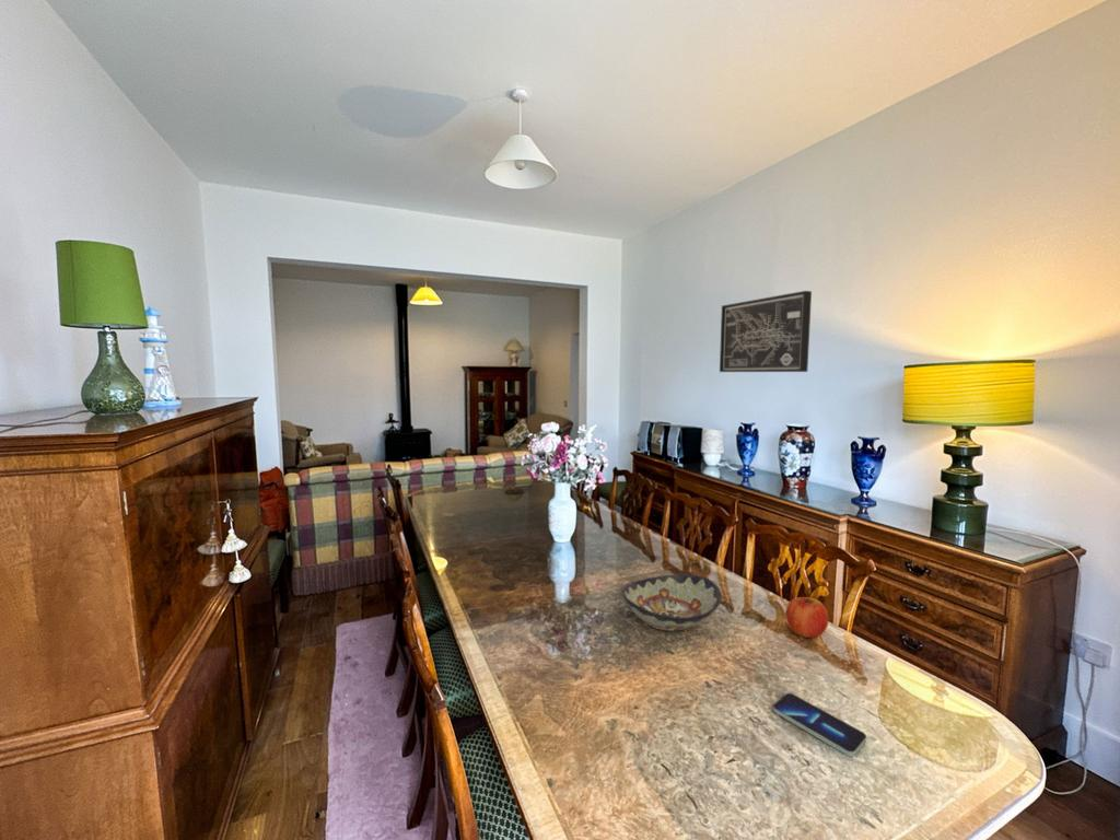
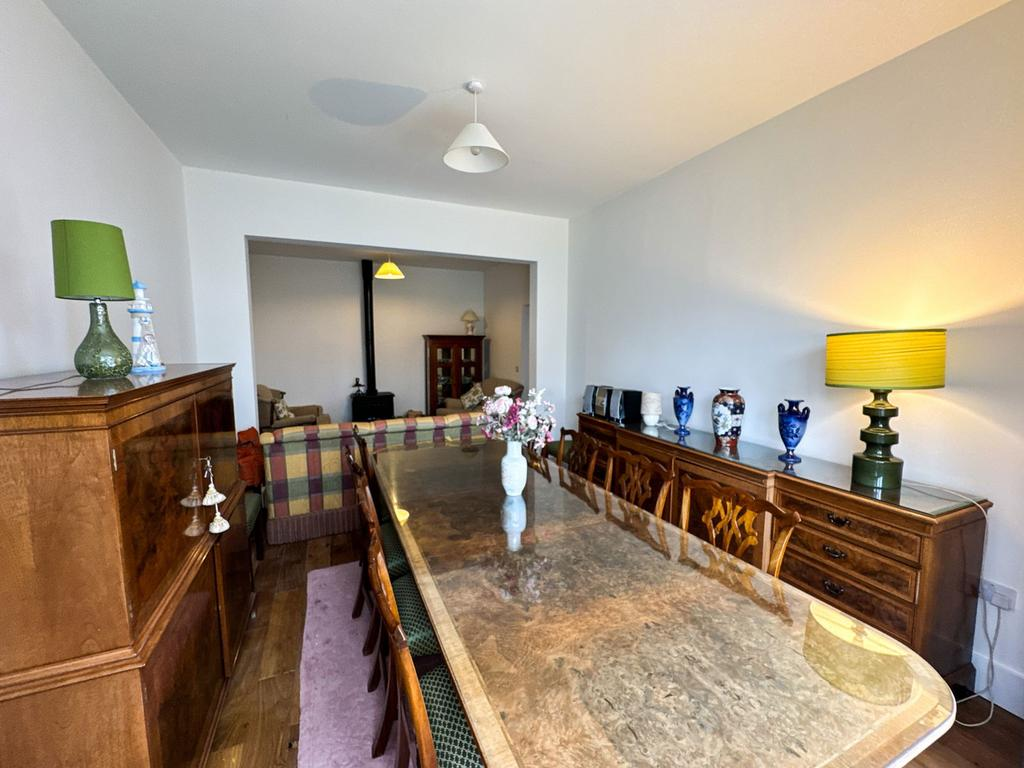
- smartphone [772,692,867,757]
- wall art [719,290,813,373]
- fruit [785,596,830,639]
- decorative bowl [619,573,723,632]
